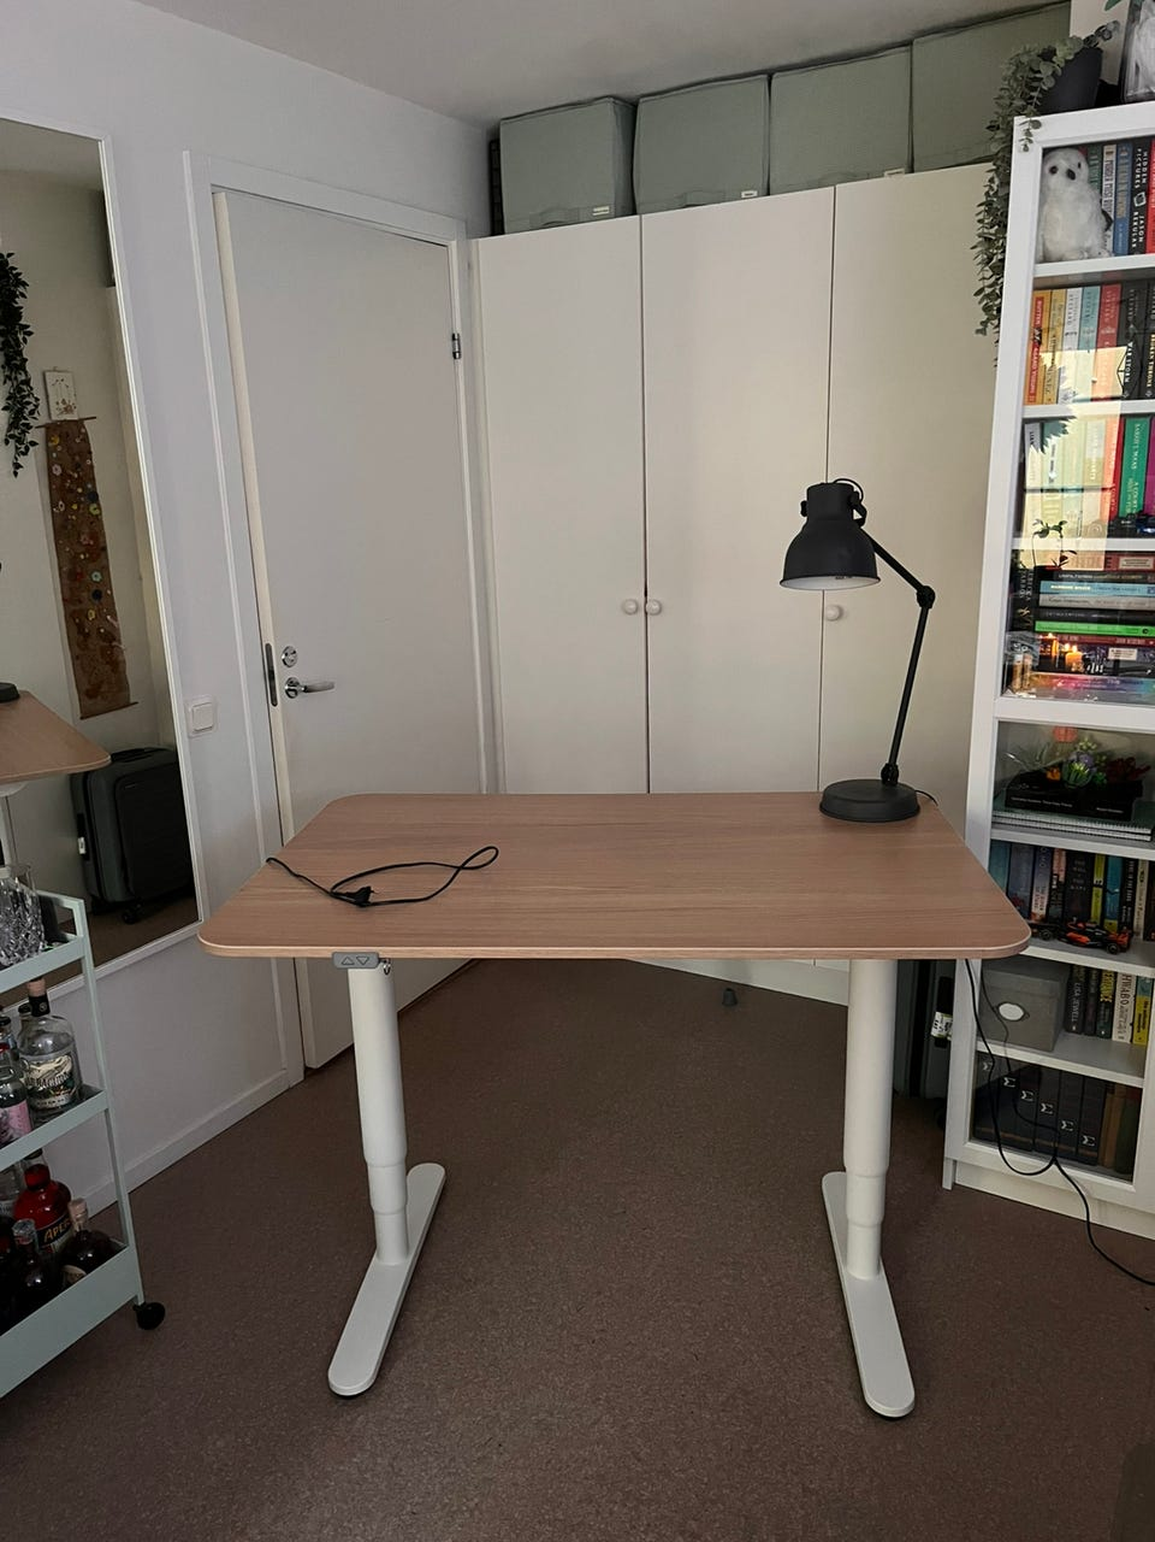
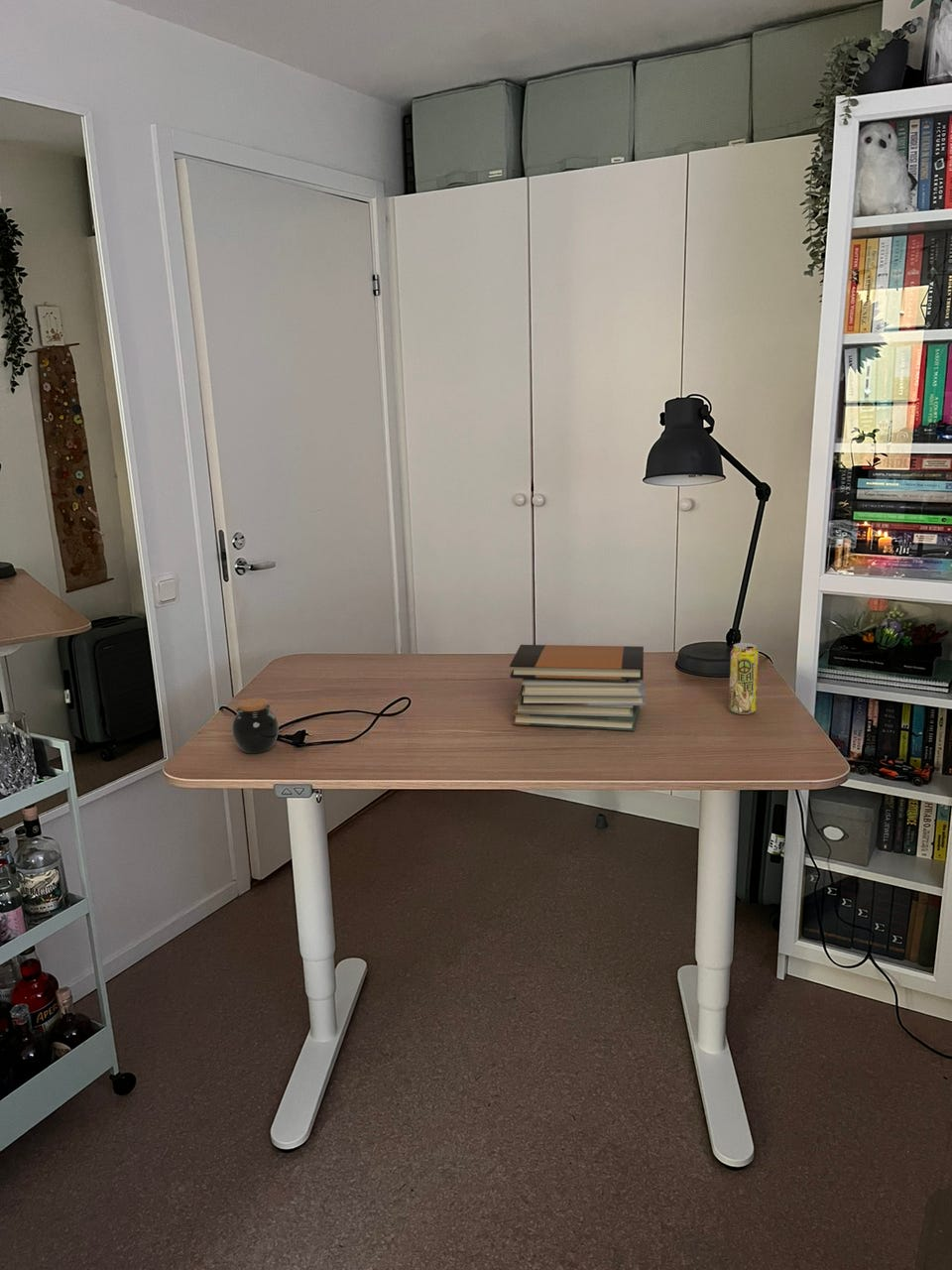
+ jar [231,697,280,754]
+ book stack [509,644,647,732]
+ beverage can [728,642,760,715]
